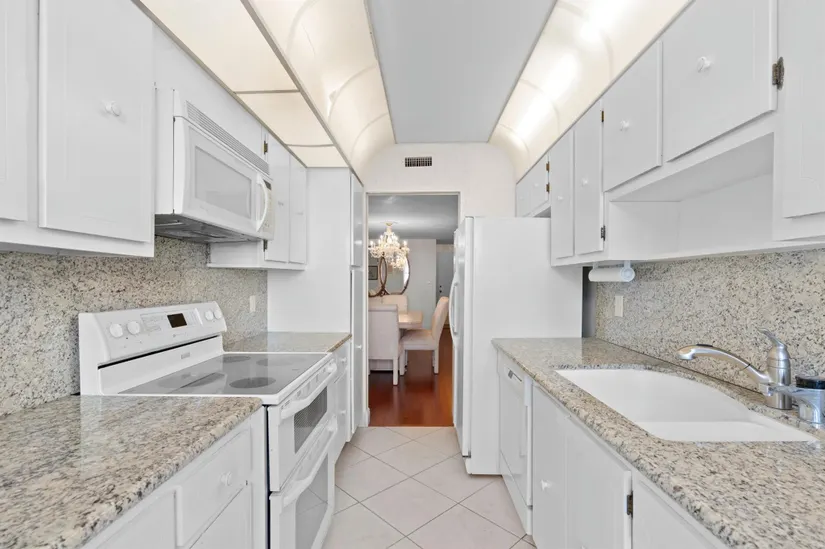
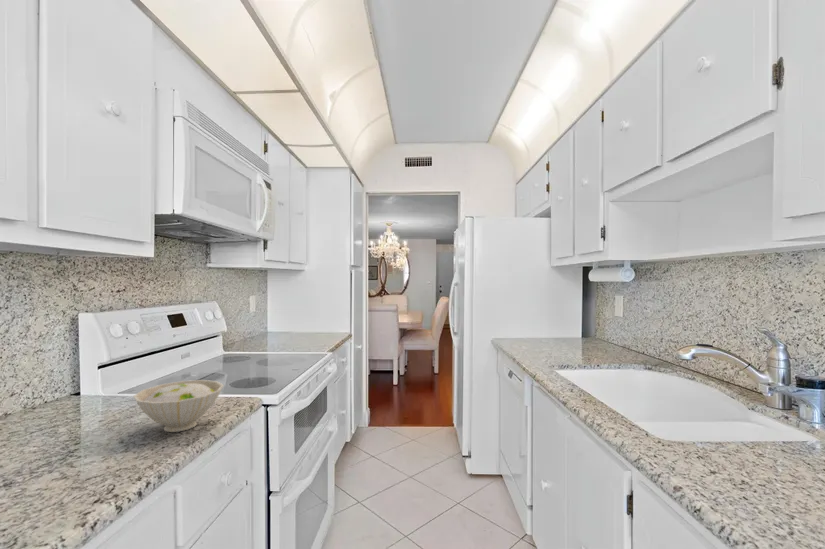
+ bowl [132,379,225,433]
